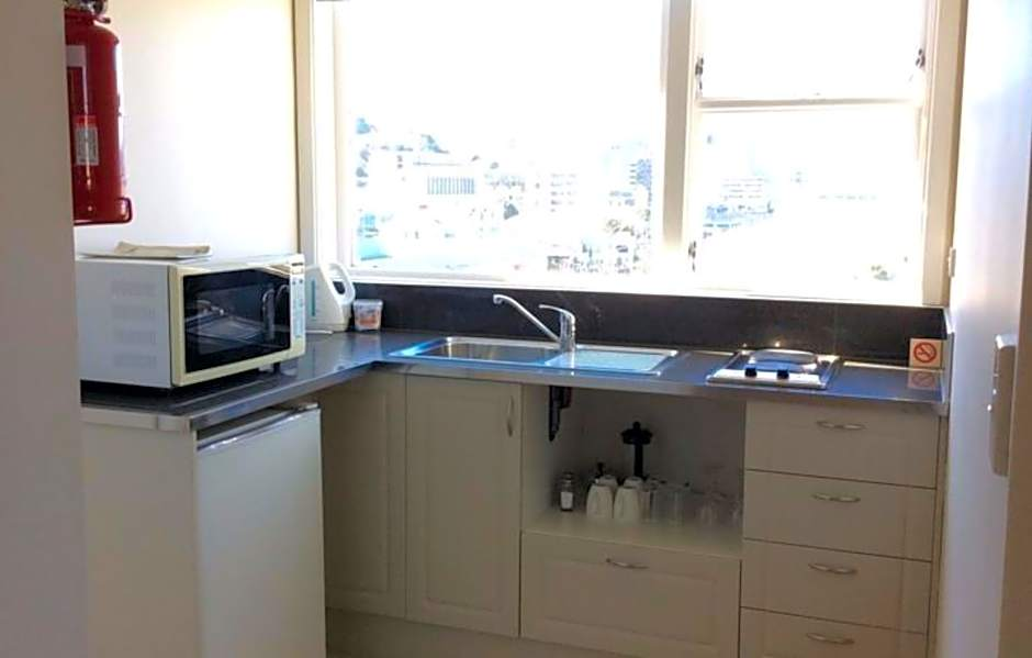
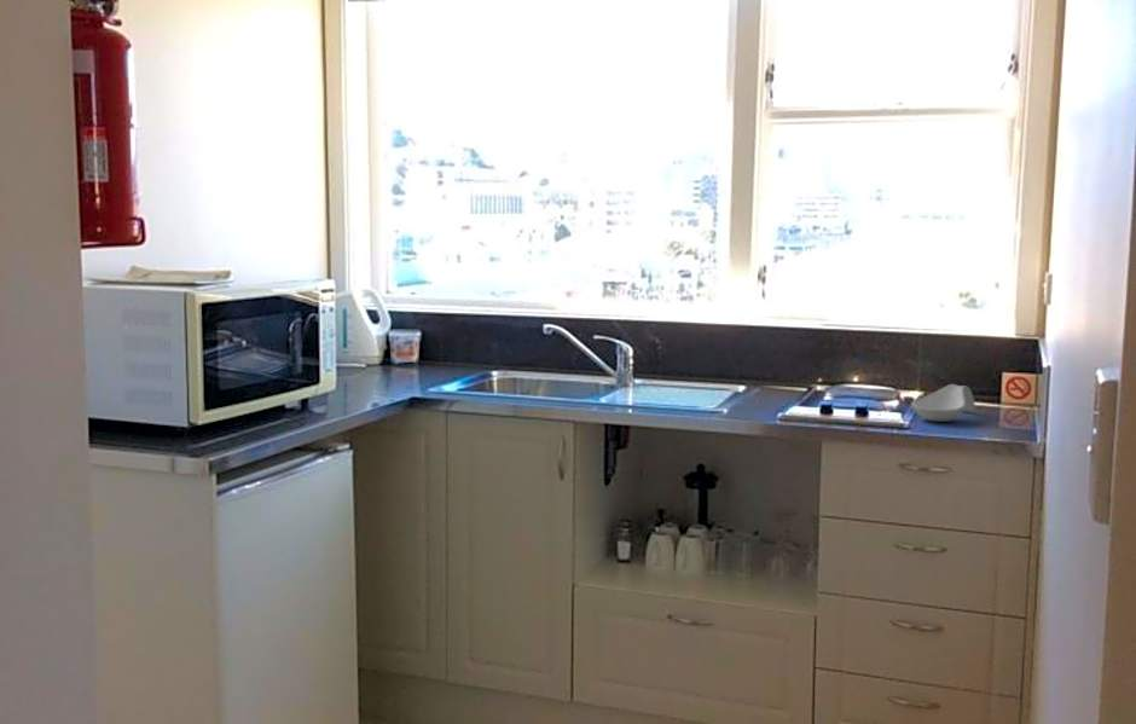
+ spoon rest [911,383,976,423]
